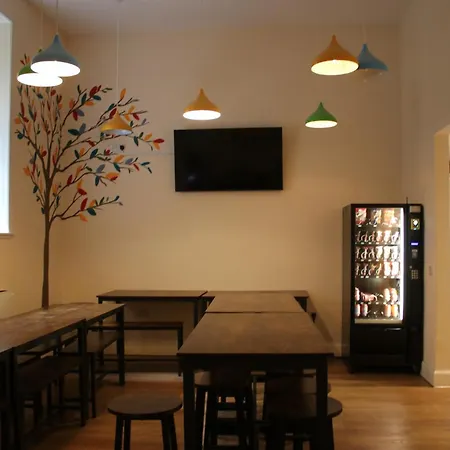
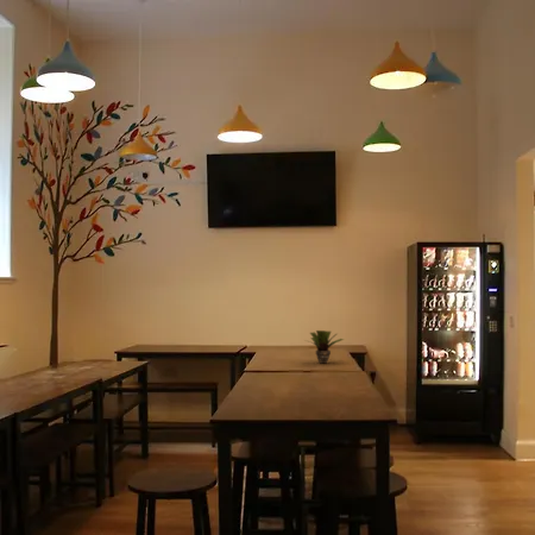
+ potted plant [304,329,346,365]
